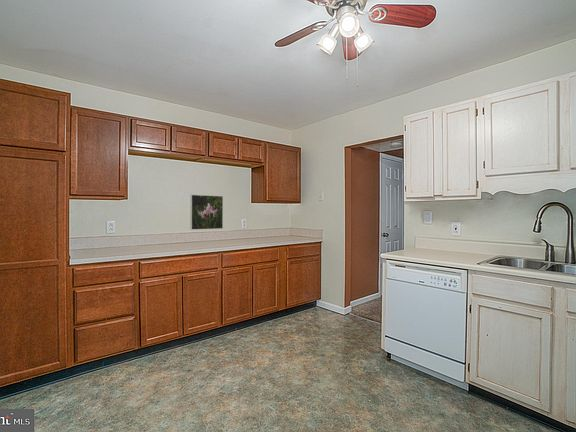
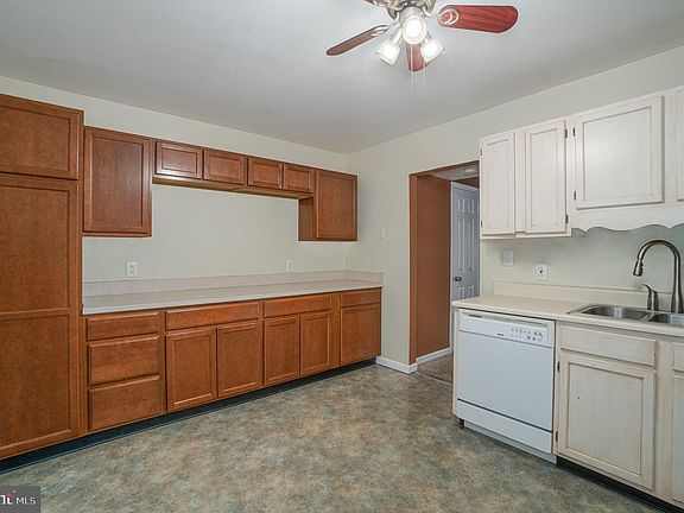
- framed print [189,194,224,231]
